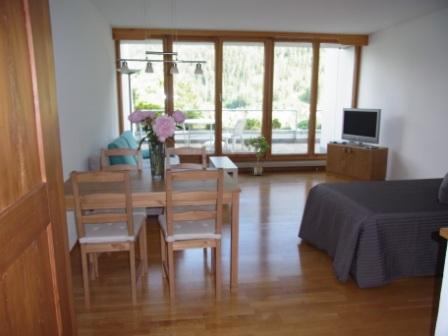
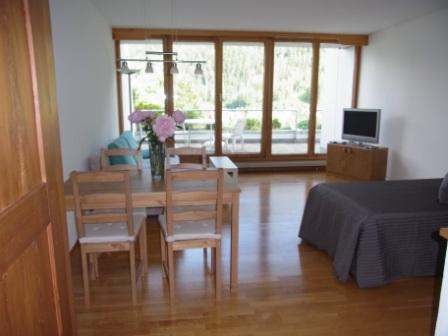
- potted plant [242,134,271,176]
